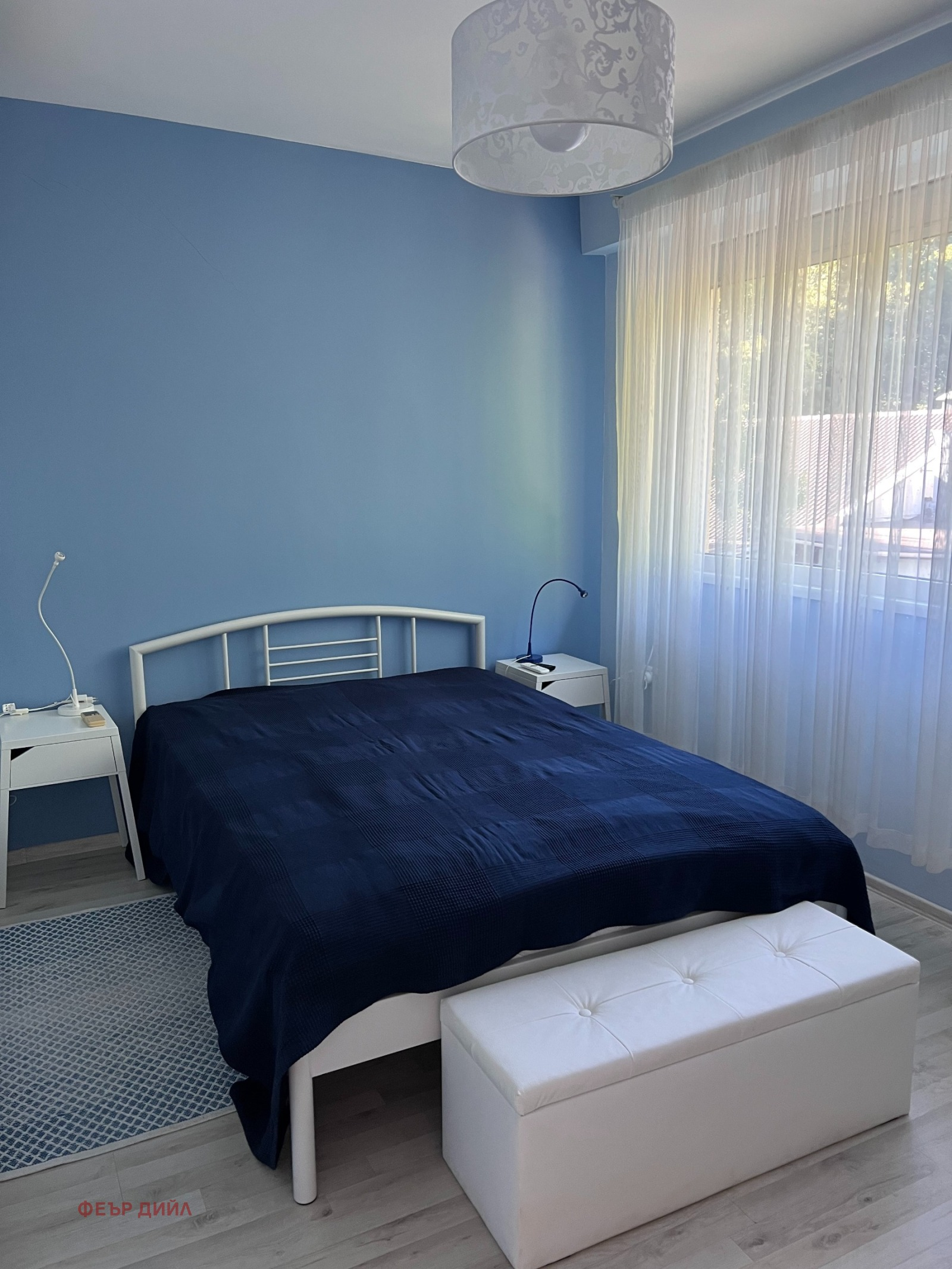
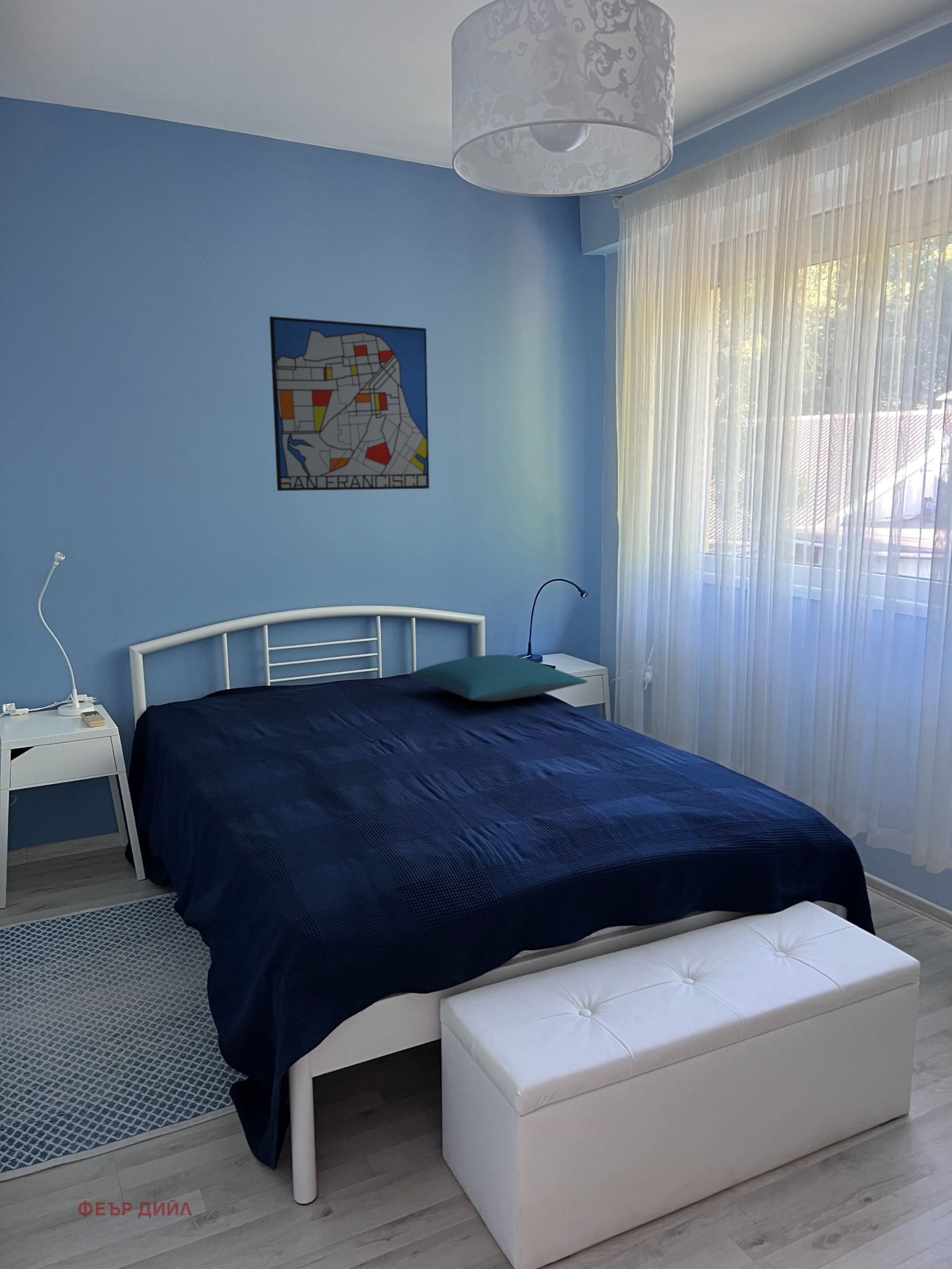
+ pillow [409,654,588,702]
+ wall art [269,316,430,491]
